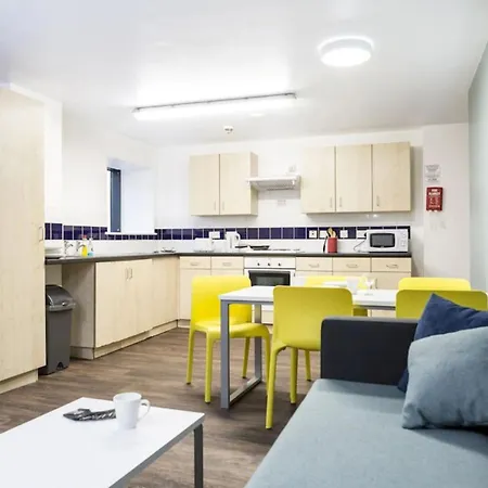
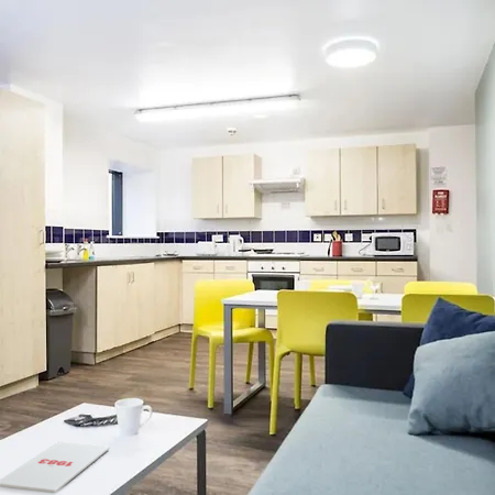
+ magazine [0,441,111,494]
